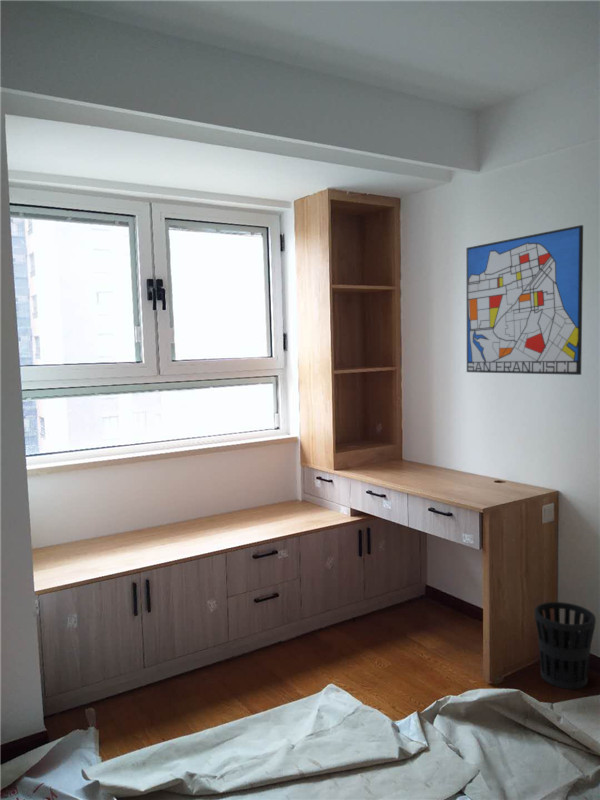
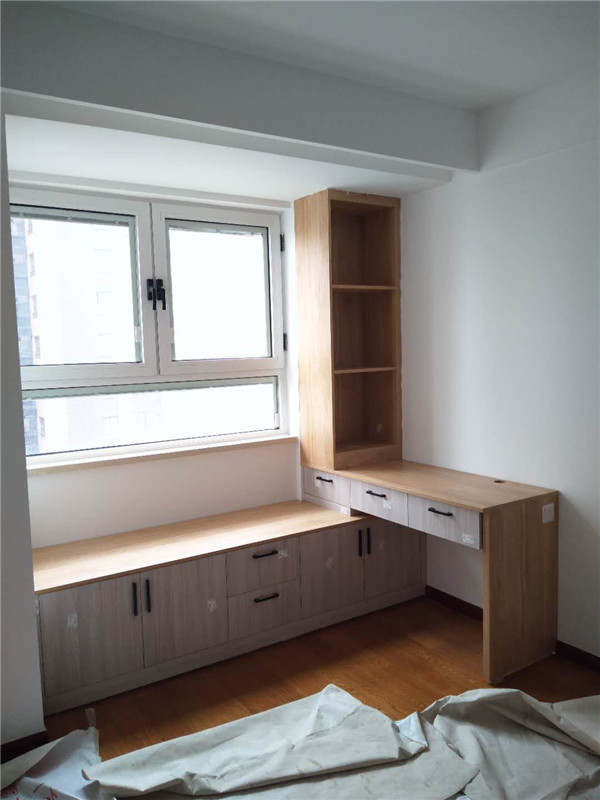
- wall art [466,224,584,376]
- wastebasket [534,601,597,690]
